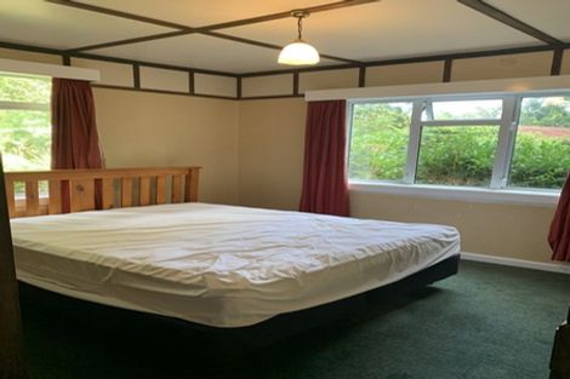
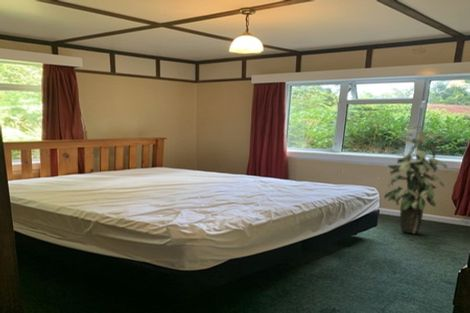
+ indoor plant [383,124,448,235]
